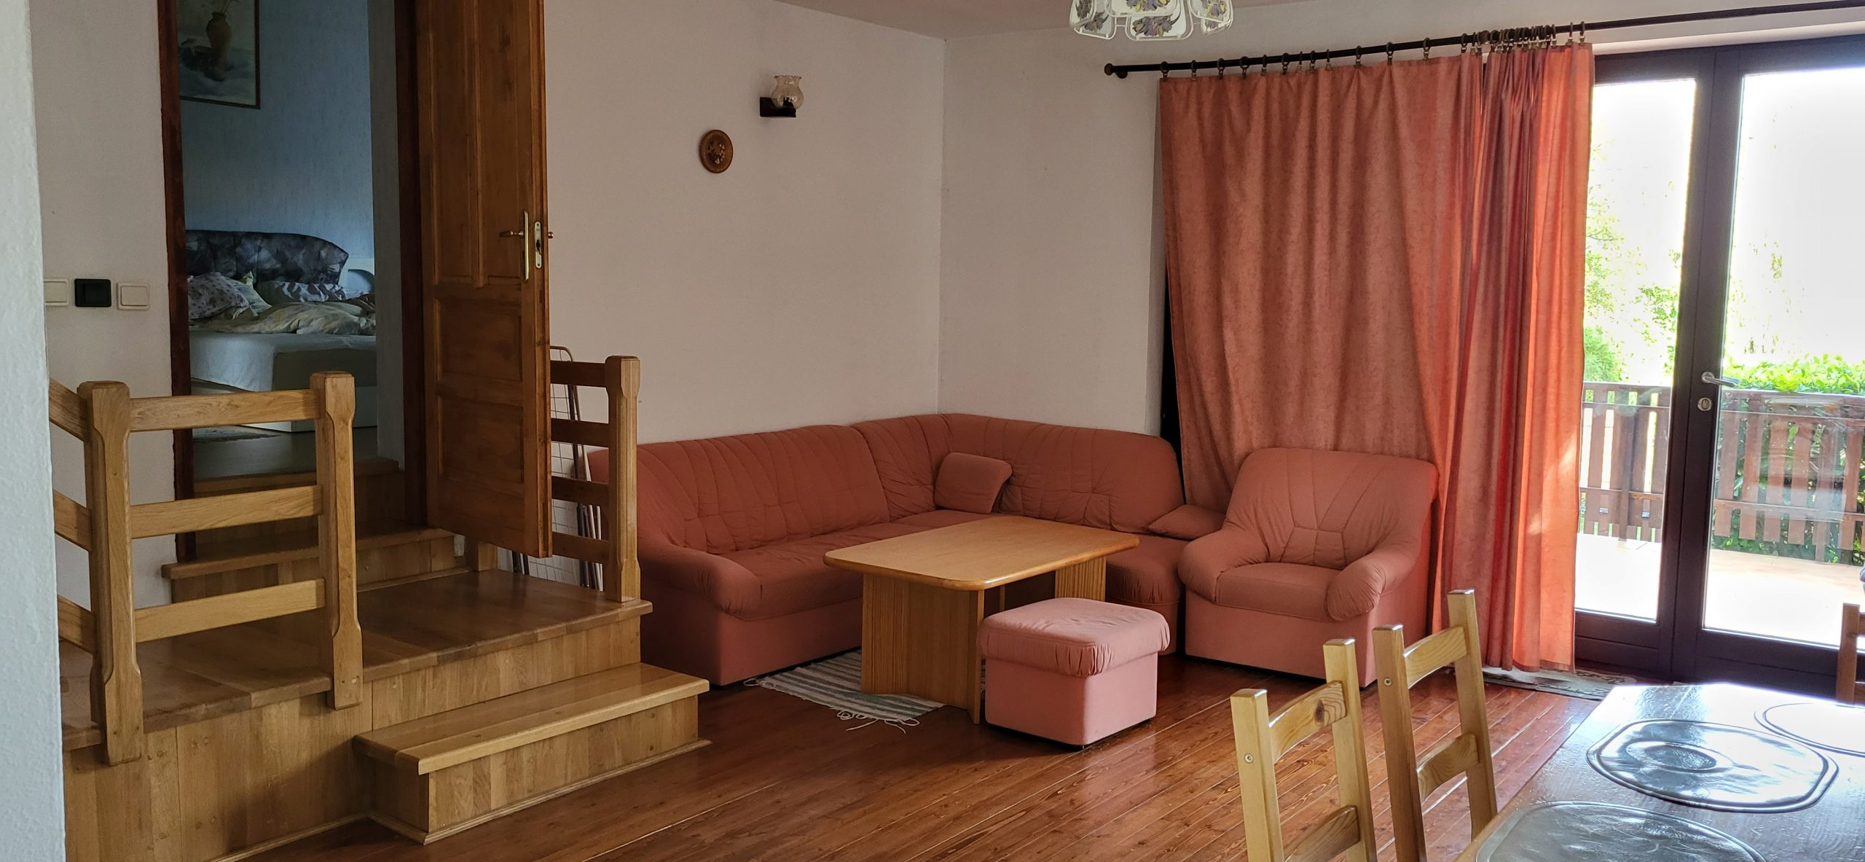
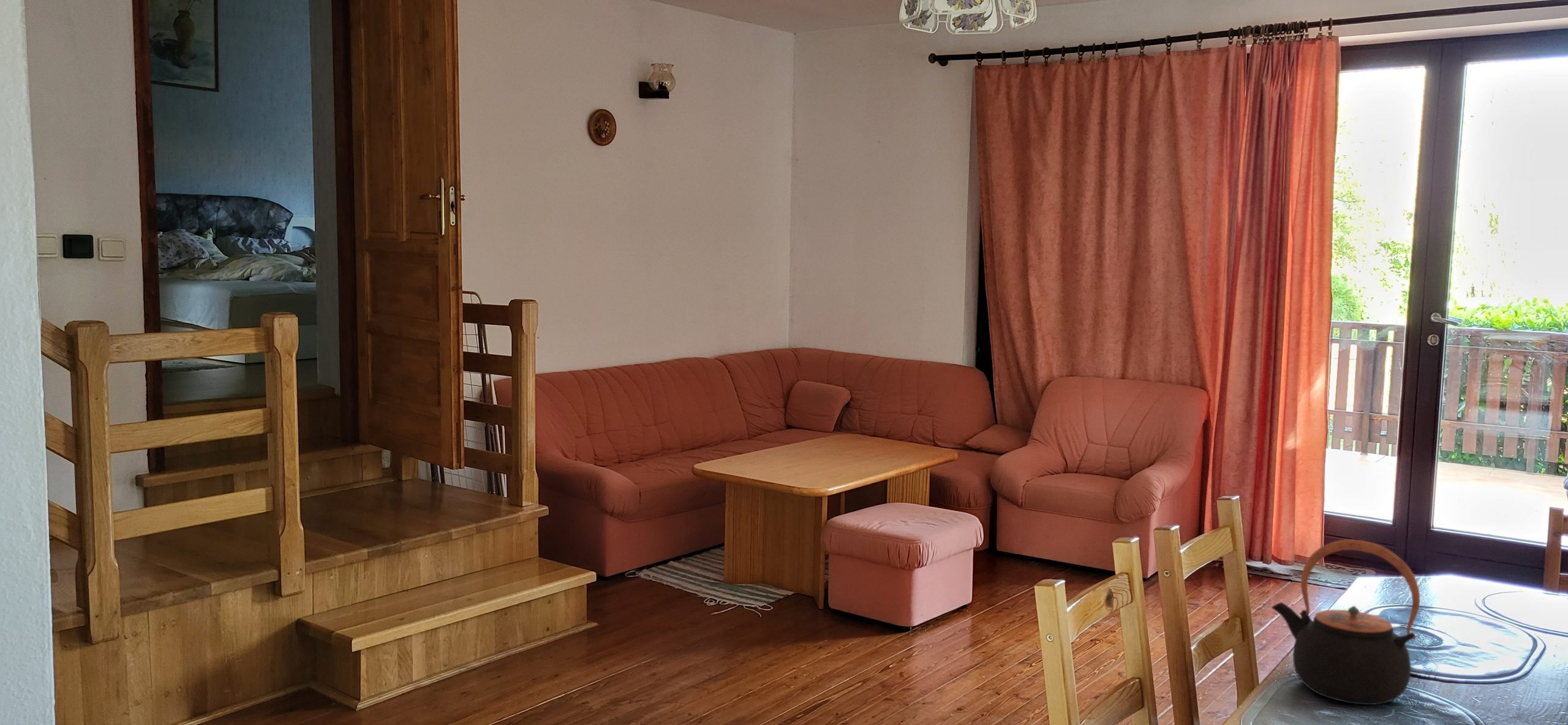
+ teapot [1271,539,1420,705]
